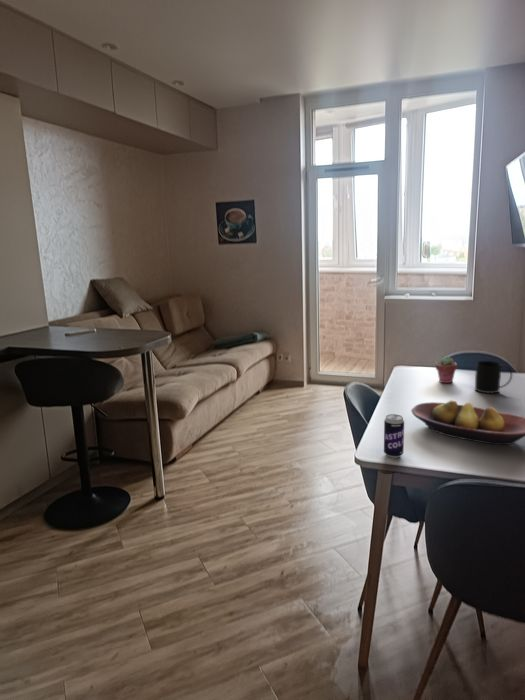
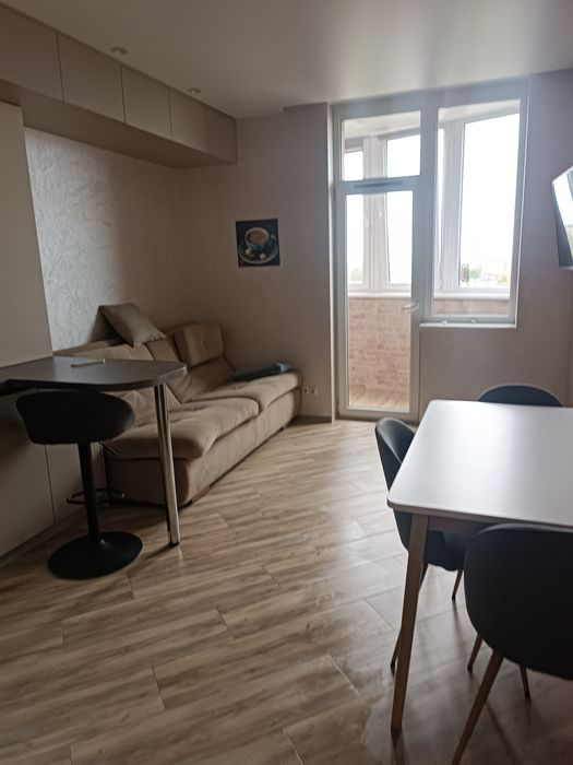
- fruit bowl [410,399,525,446]
- mug [474,360,513,394]
- beverage can [383,413,405,459]
- potted succulent [435,355,458,384]
